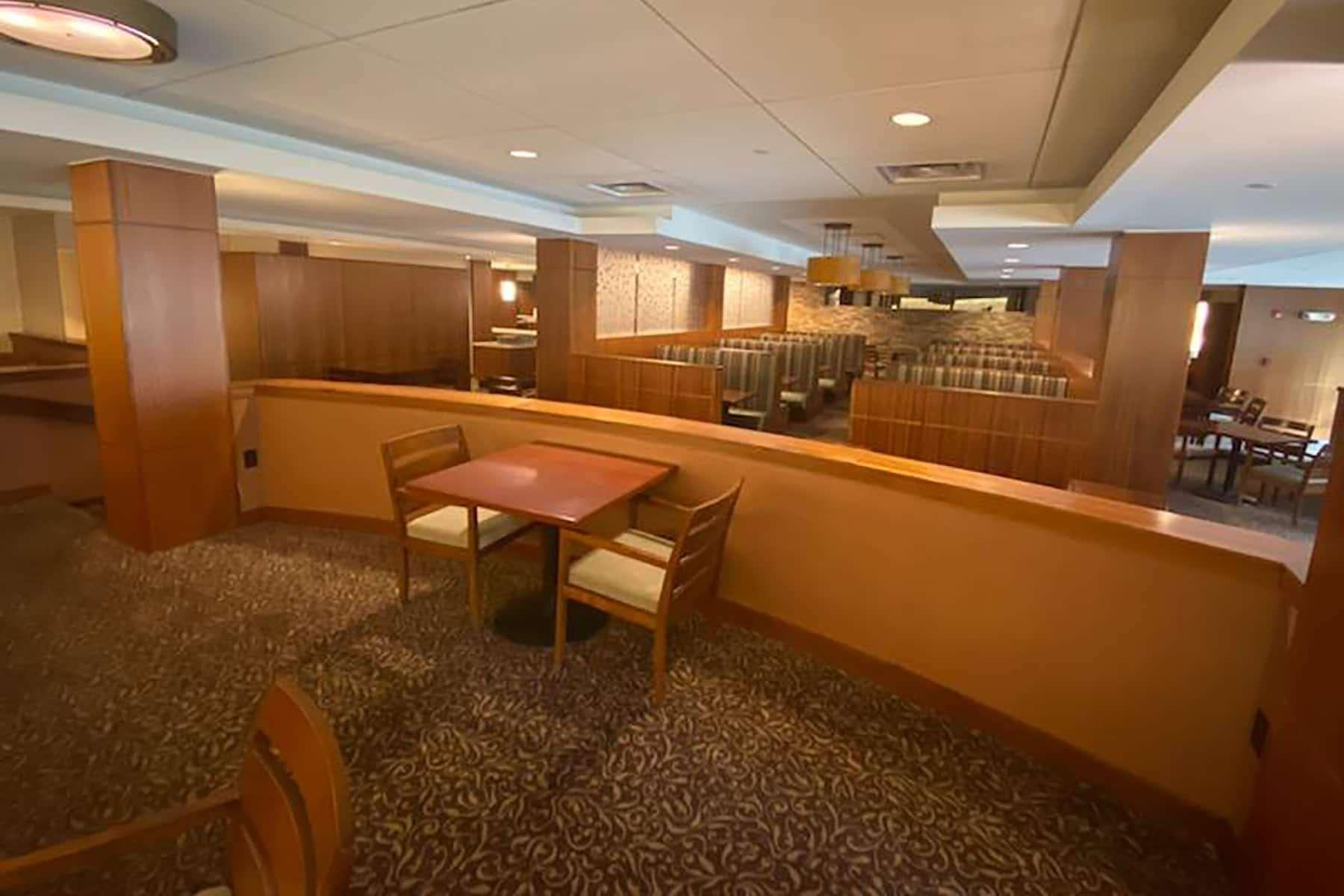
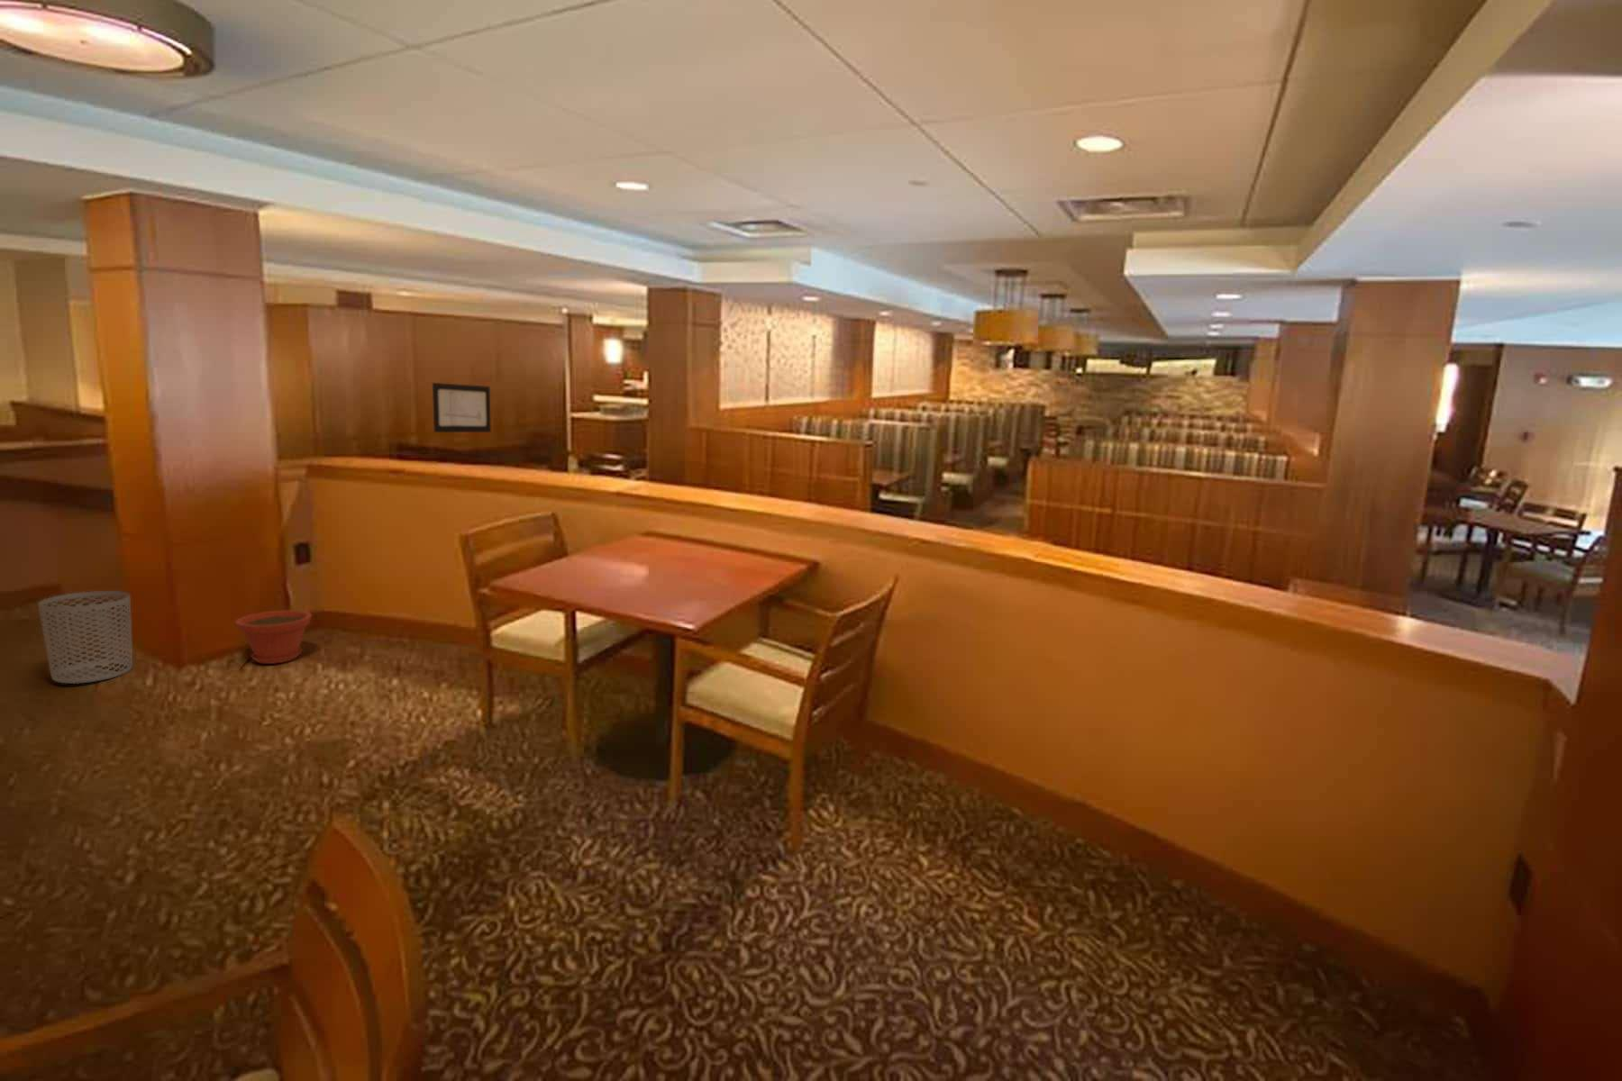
+ waste bin [37,590,134,684]
+ wall art [432,382,492,433]
+ plant pot [234,609,313,665]
